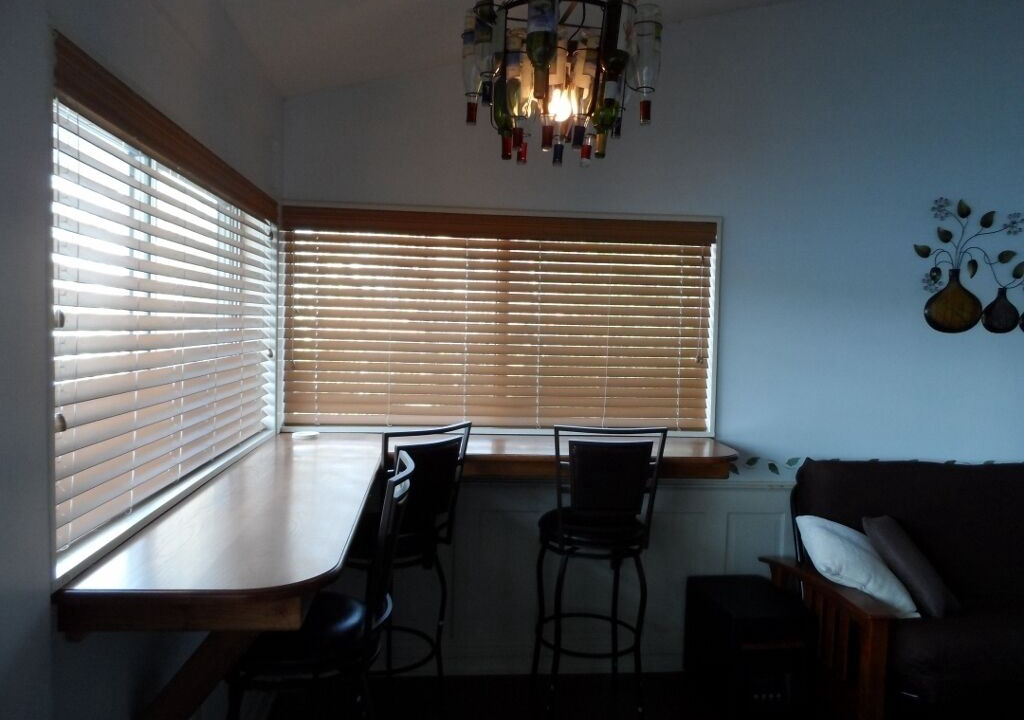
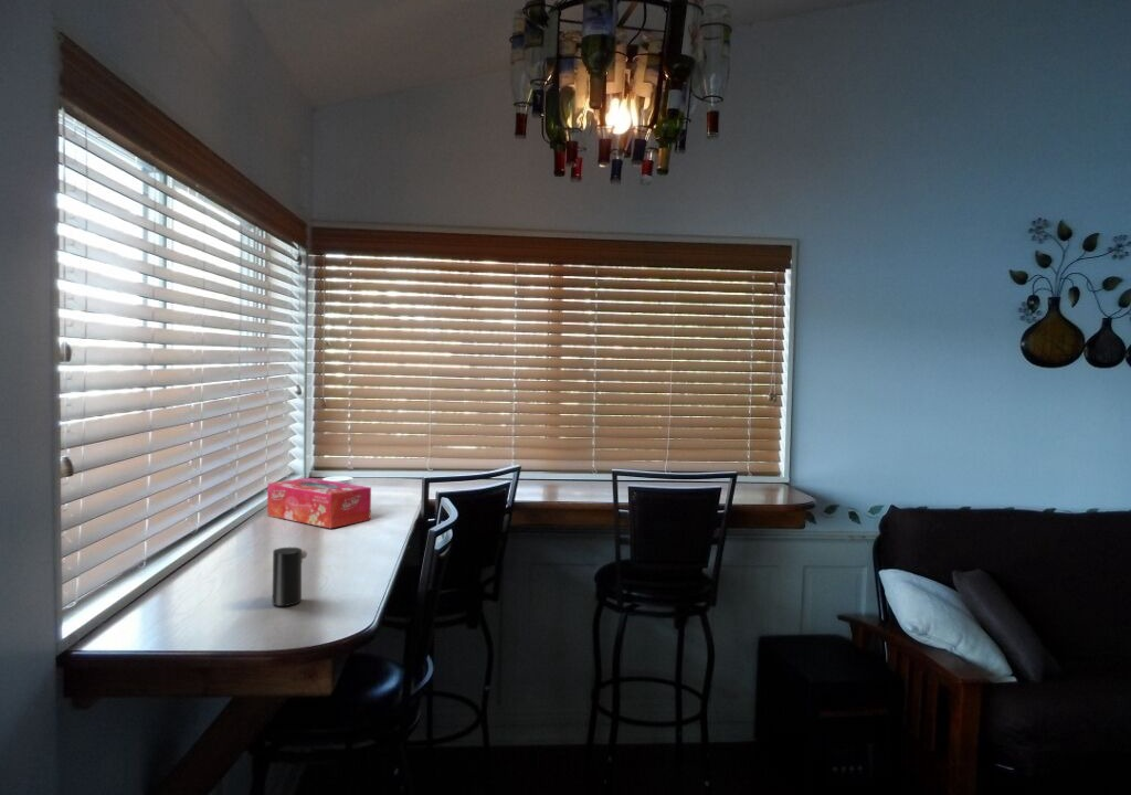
+ cup [272,547,308,607]
+ tissue box [266,477,372,529]
